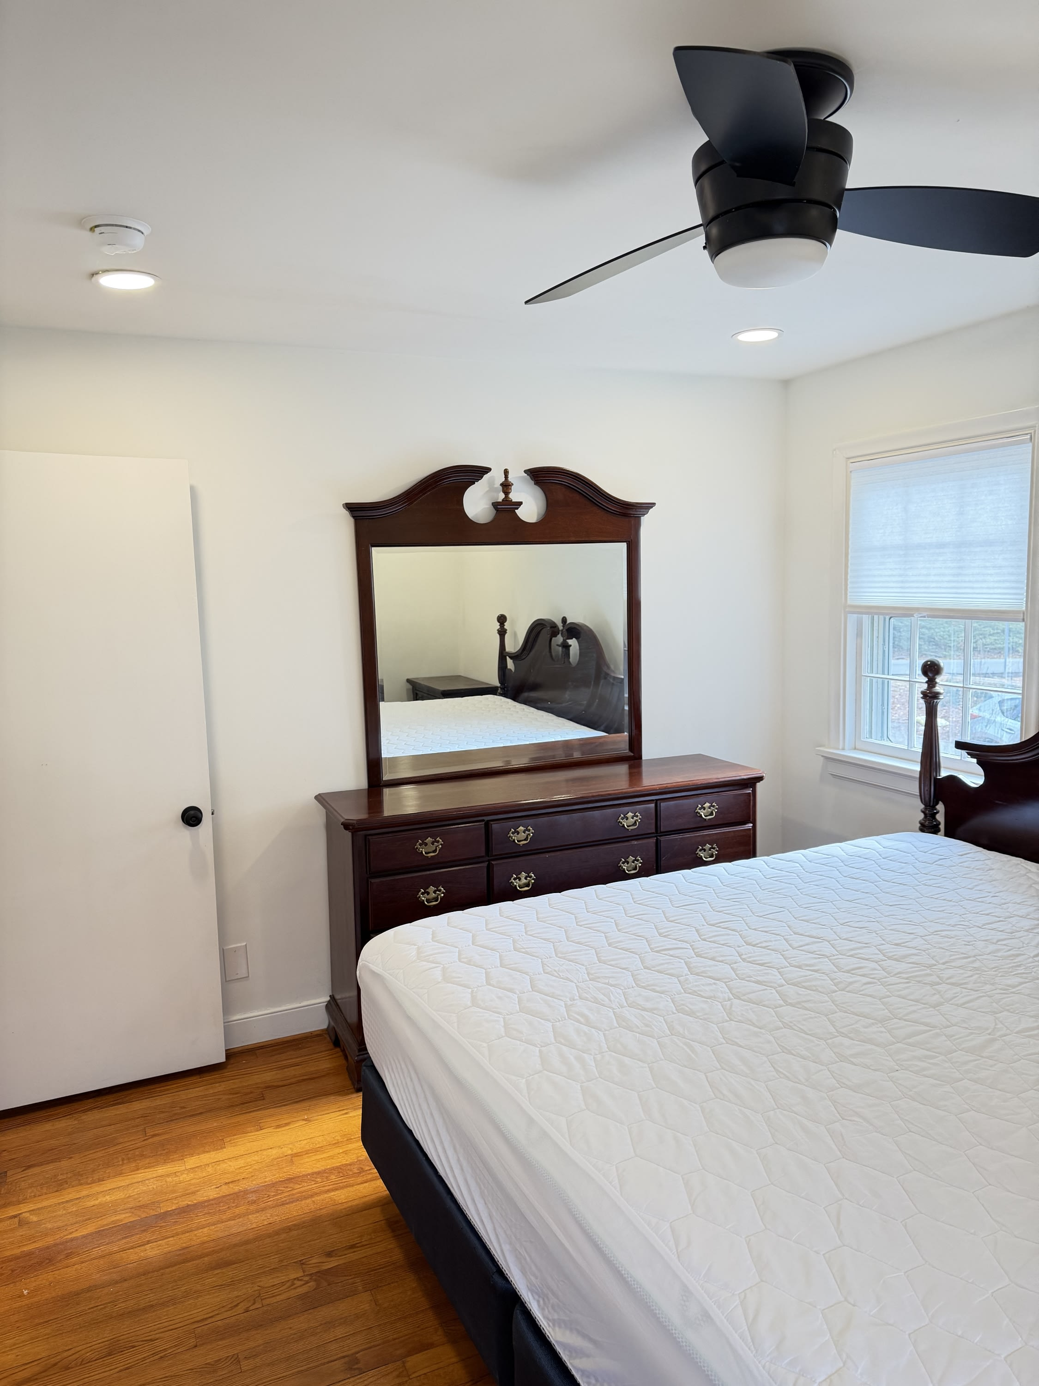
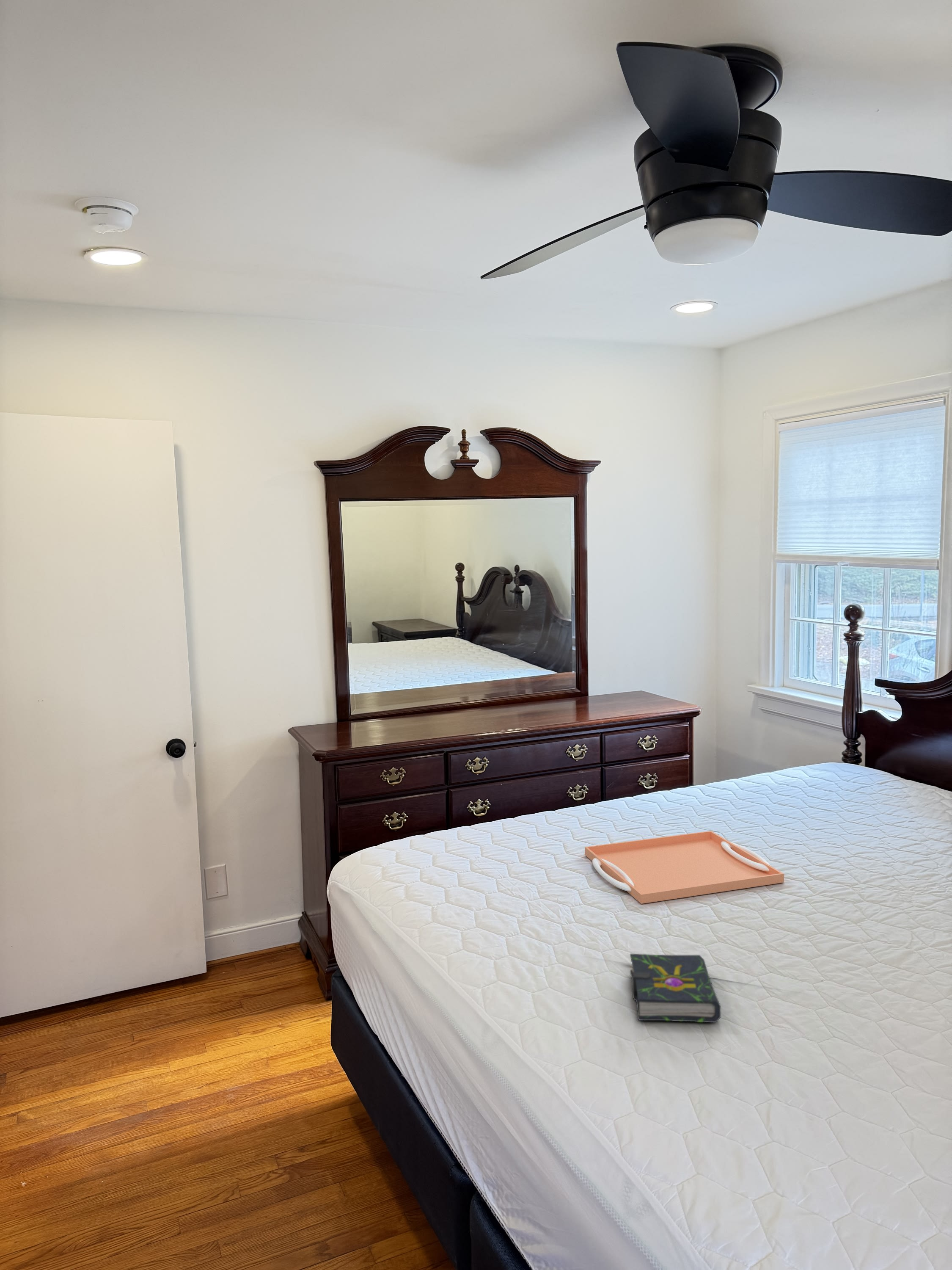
+ serving tray [584,831,784,904]
+ book [630,953,721,1023]
